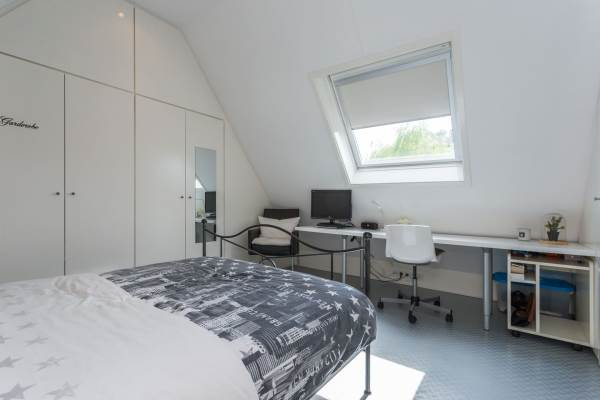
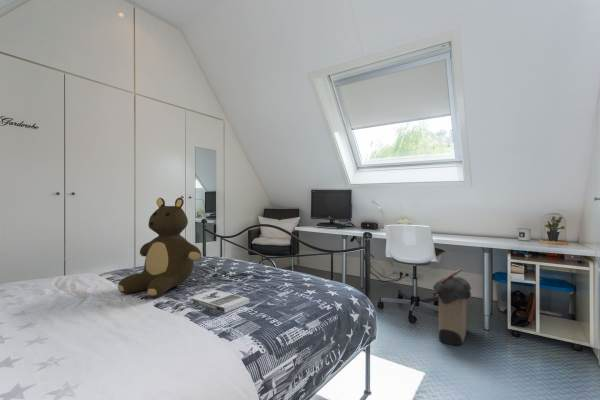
+ book [187,288,250,314]
+ laundry hamper [432,267,472,347]
+ teddy bear [117,197,202,298]
